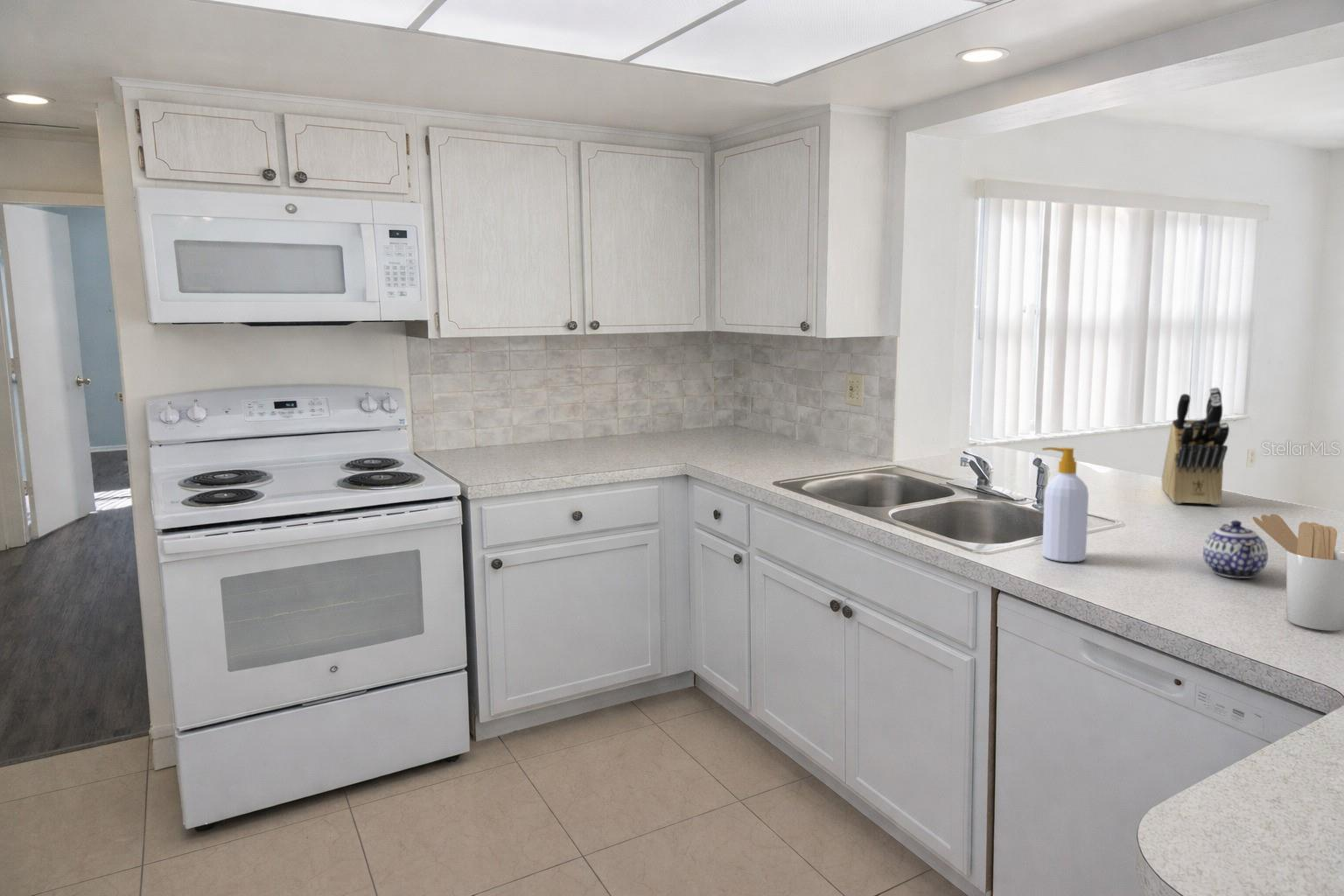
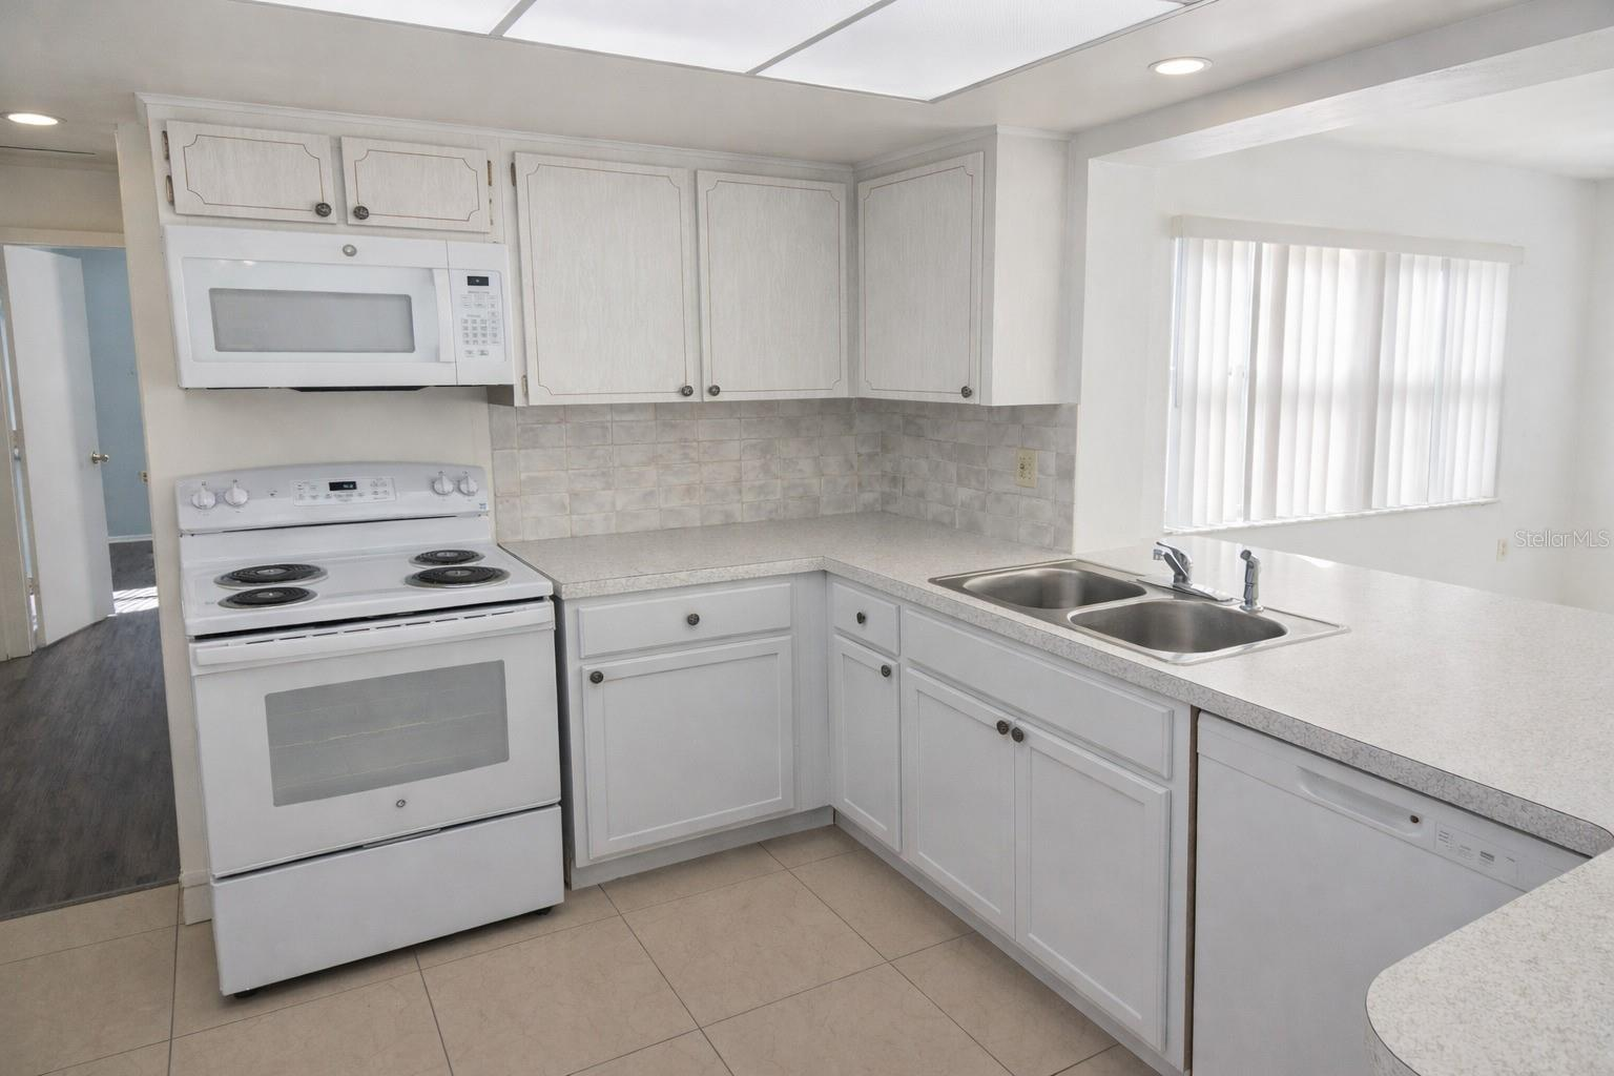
- knife block [1161,386,1230,506]
- teapot [1202,520,1269,579]
- utensil holder [1251,513,1344,632]
- soap bottle [1041,446,1089,563]
